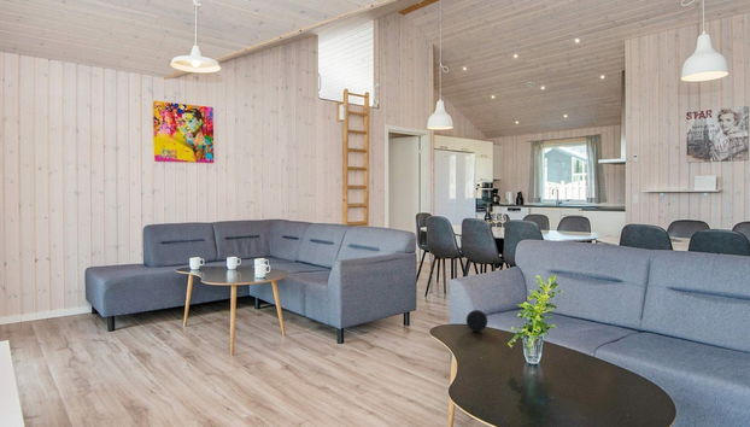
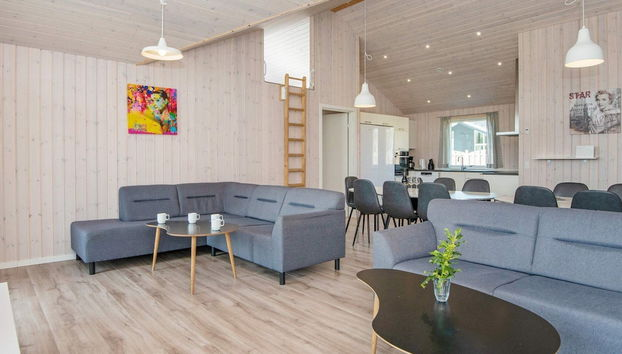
- decorative ball [465,309,488,333]
